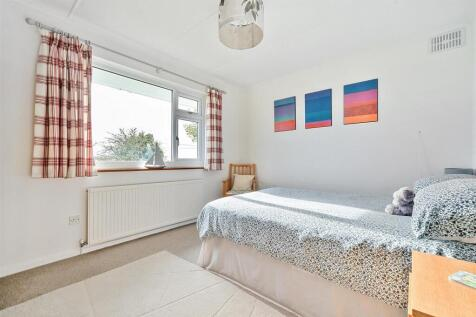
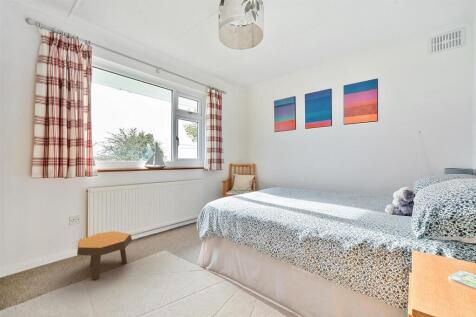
+ footstool [76,230,133,281]
